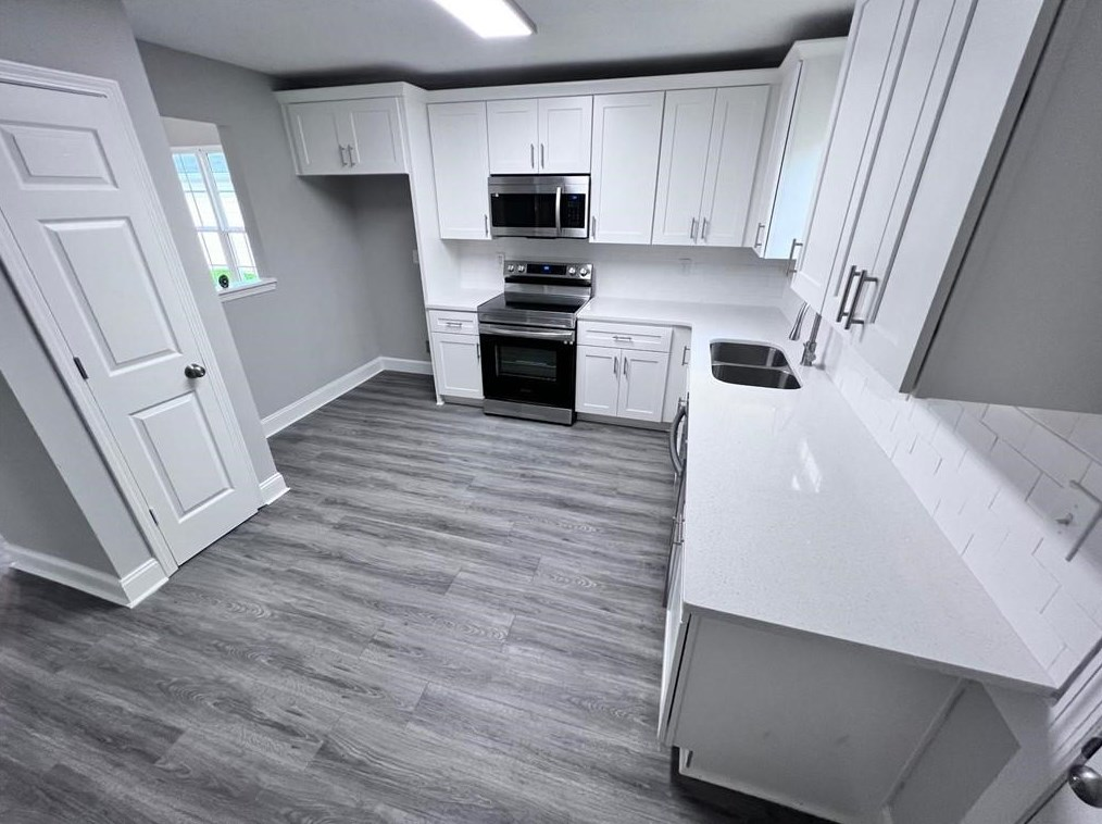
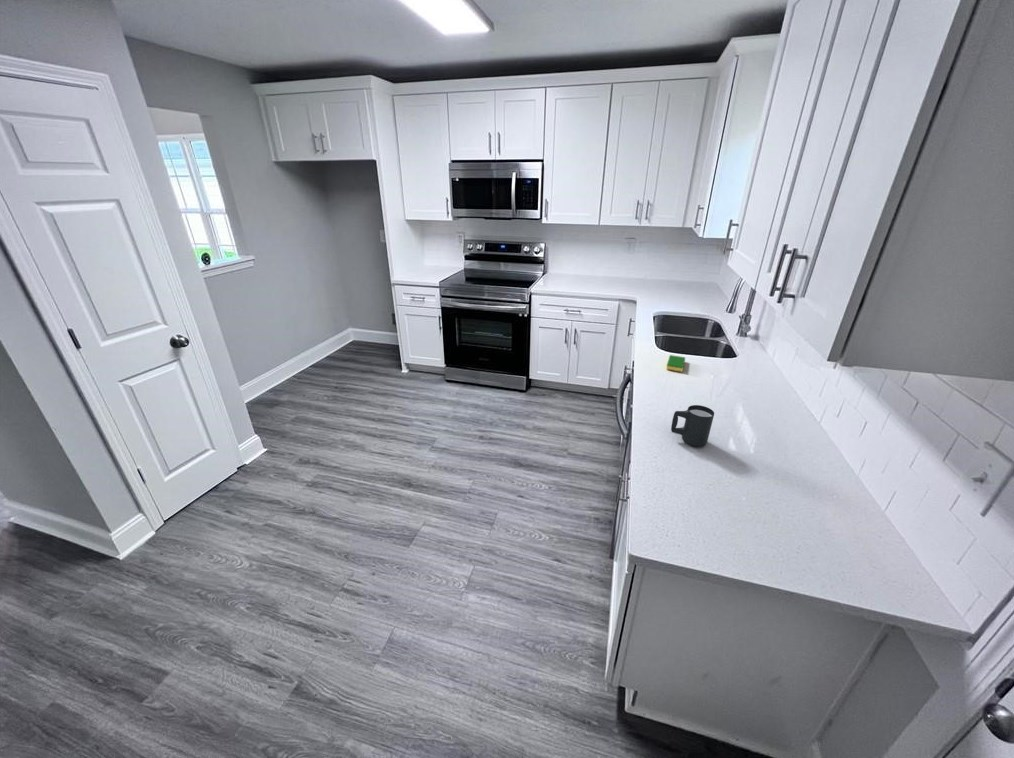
+ mug [670,404,715,447]
+ dish sponge [665,354,686,373]
